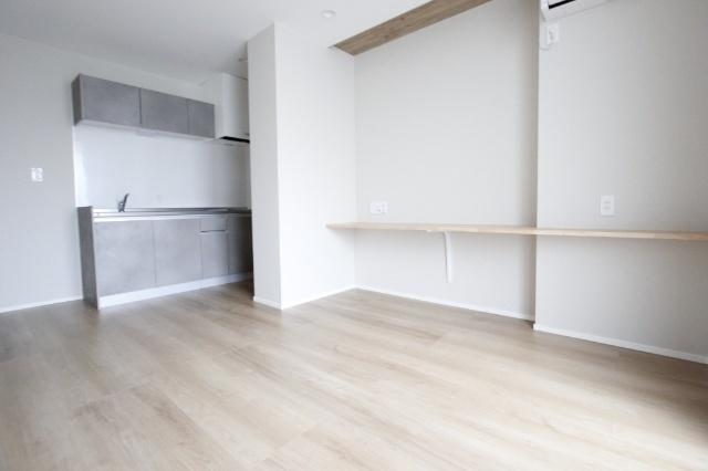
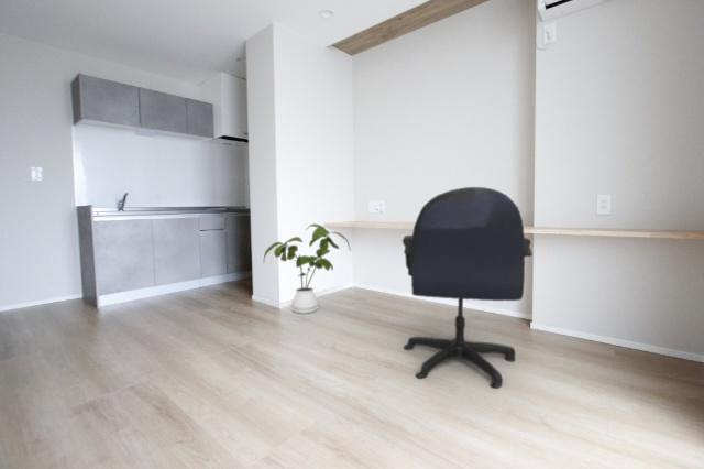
+ house plant [262,222,352,315]
+ office chair [402,186,534,389]
